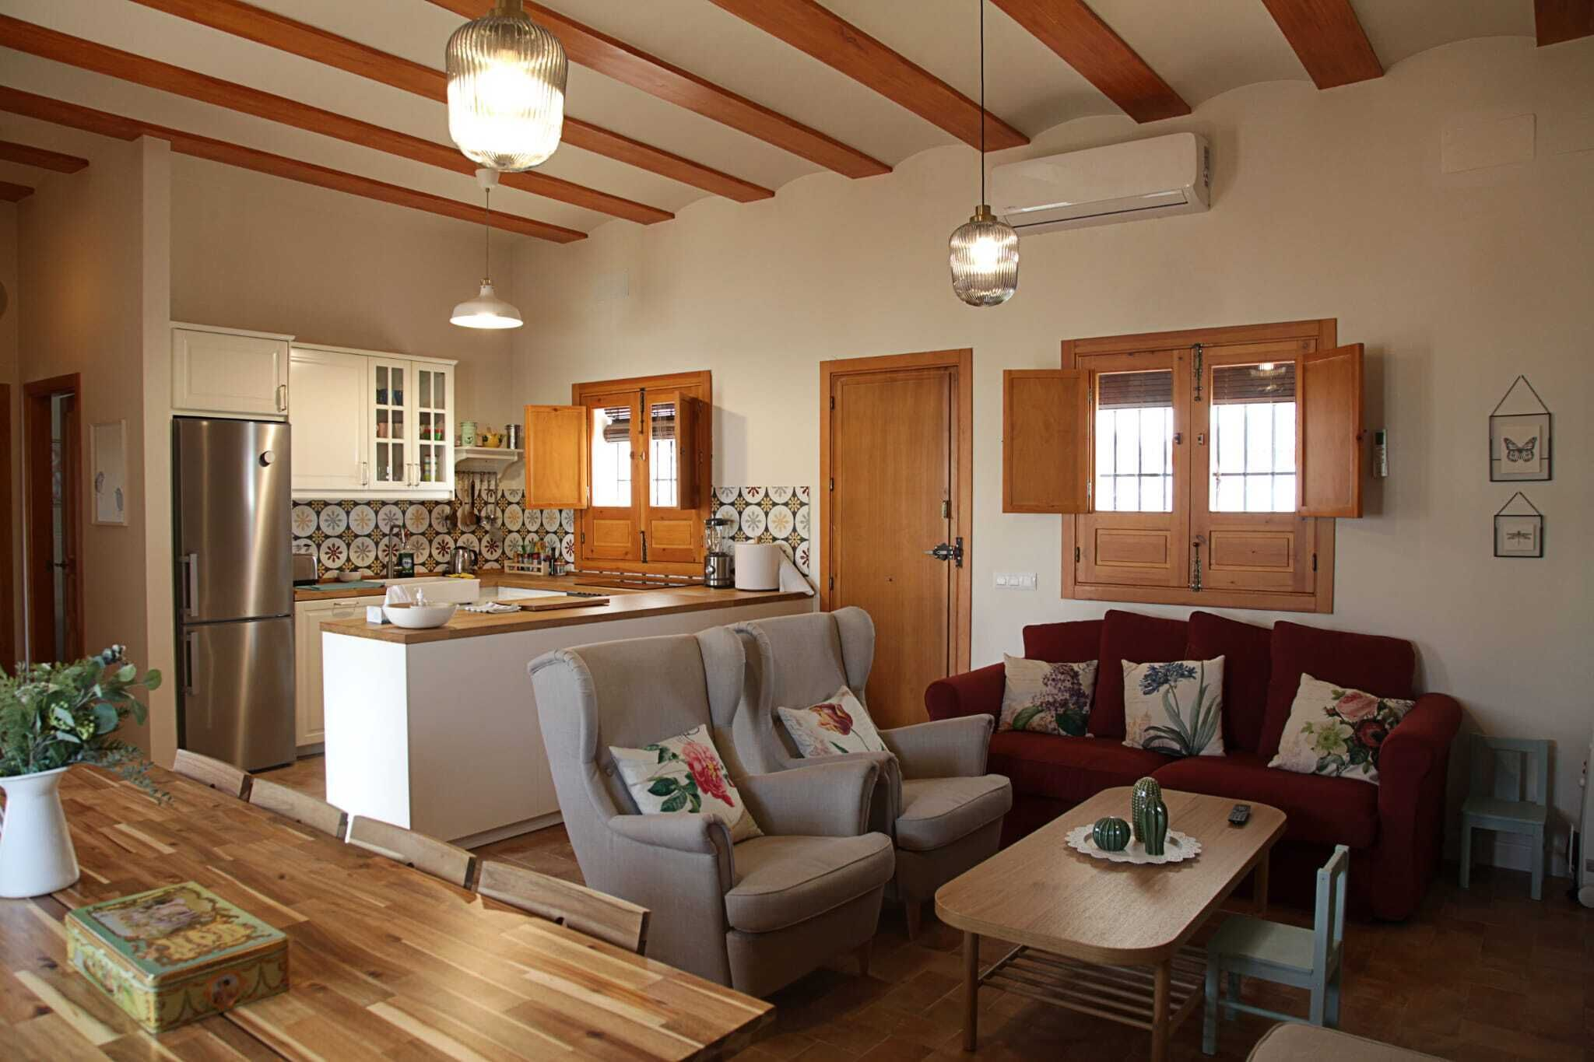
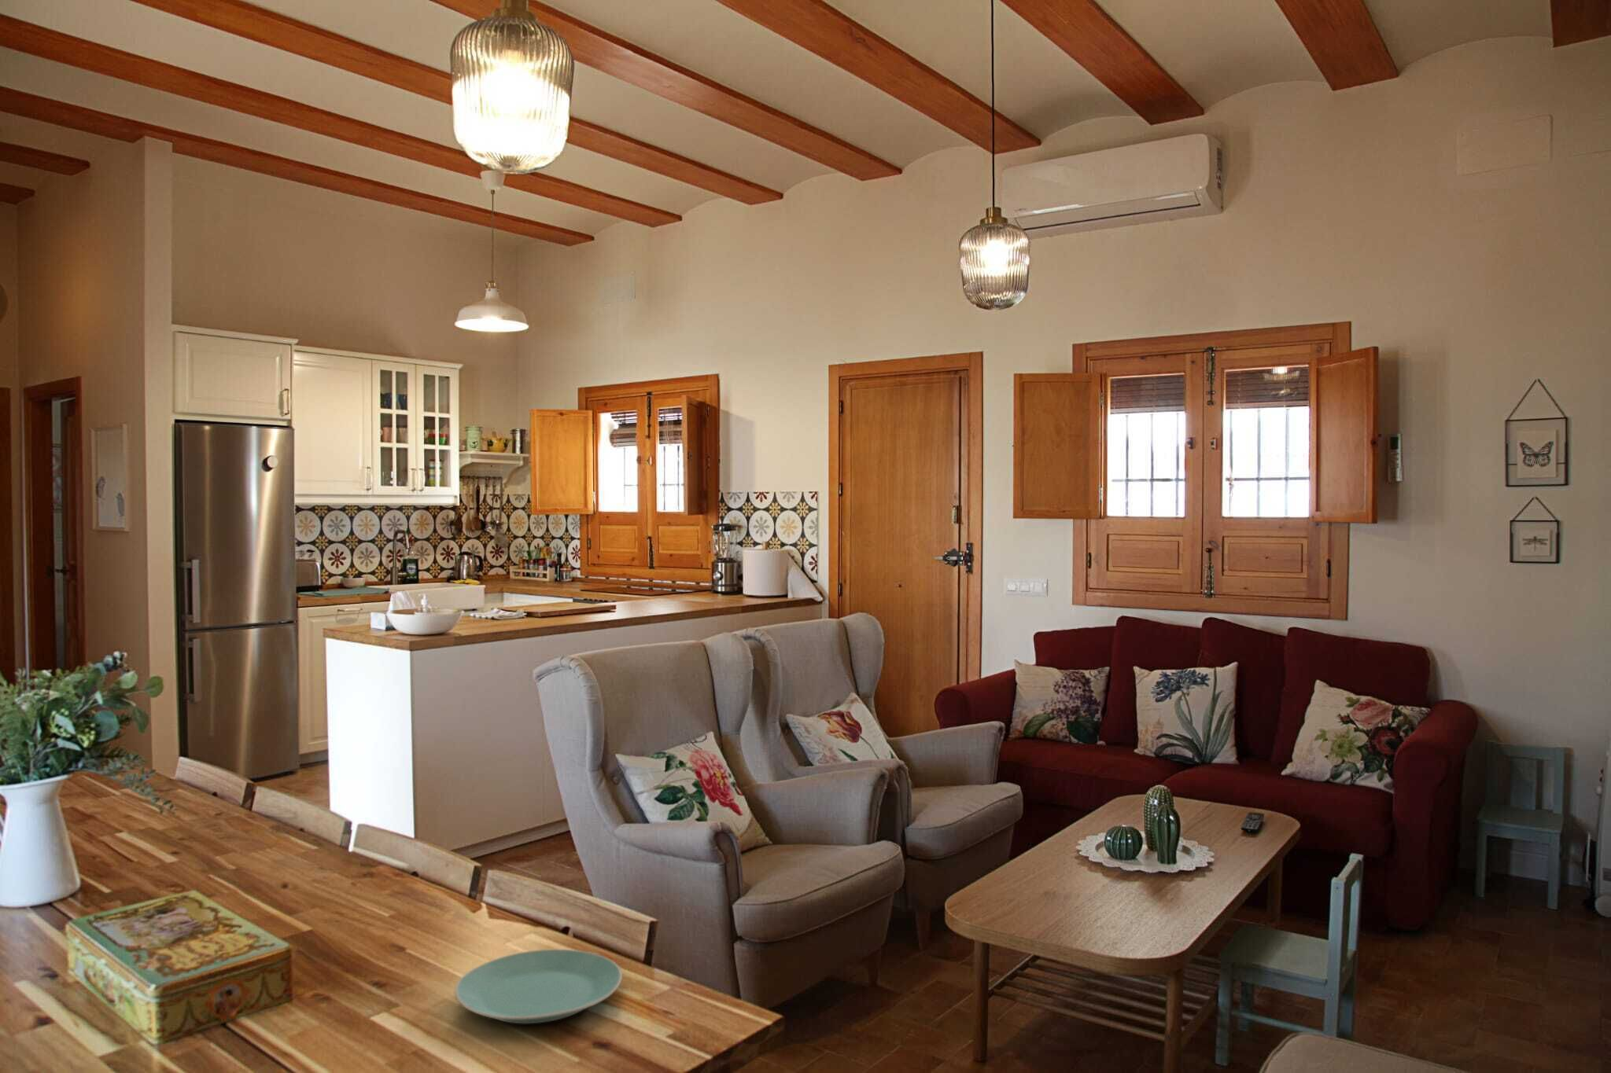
+ plate [454,948,623,1024]
